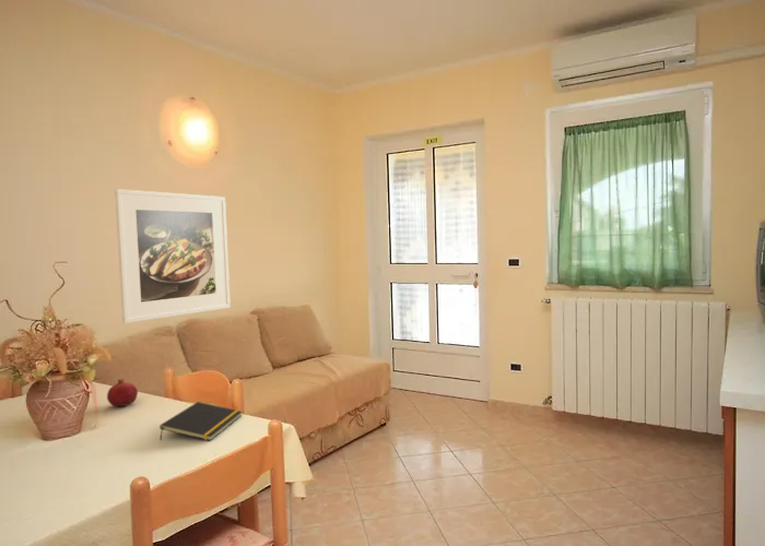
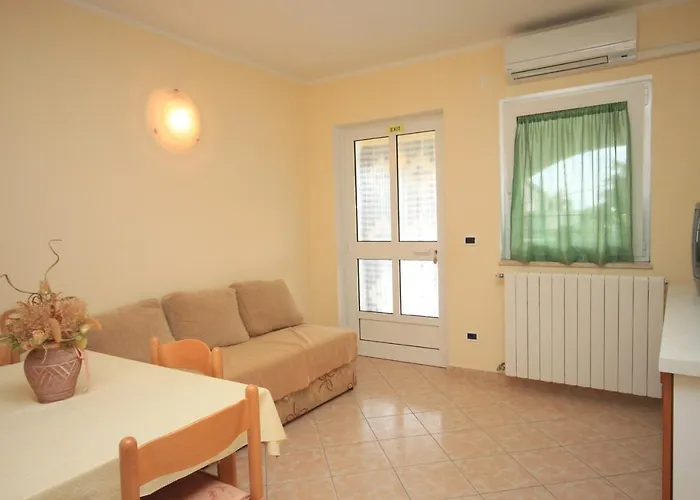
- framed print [114,188,232,324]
- fruit [106,378,139,407]
- notepad [158,401,243,441]
